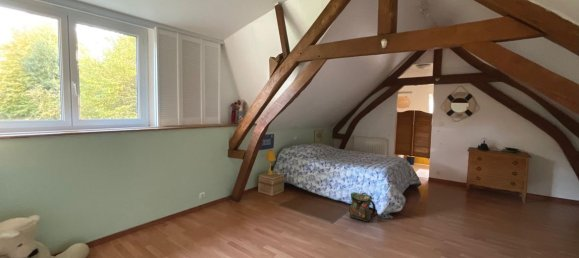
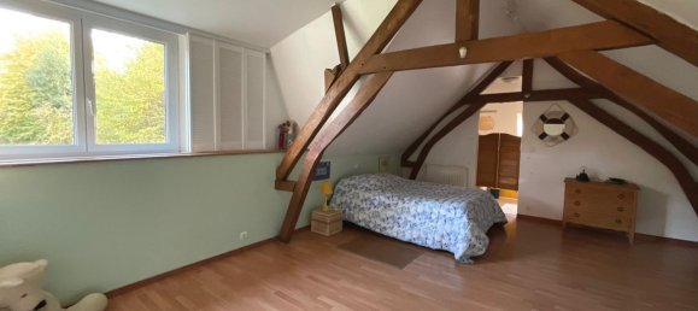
- backpack [348,191,379,222]
